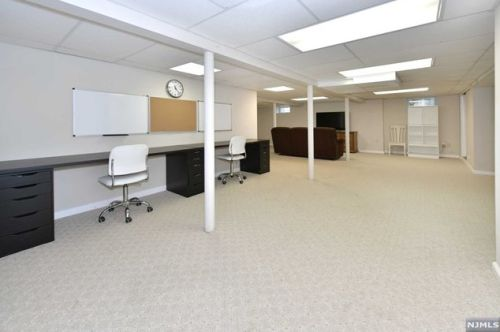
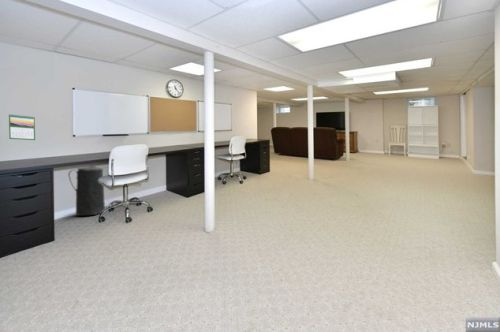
+ calendar [8,113,36,141]
+ trash can [68,164,106,217]
